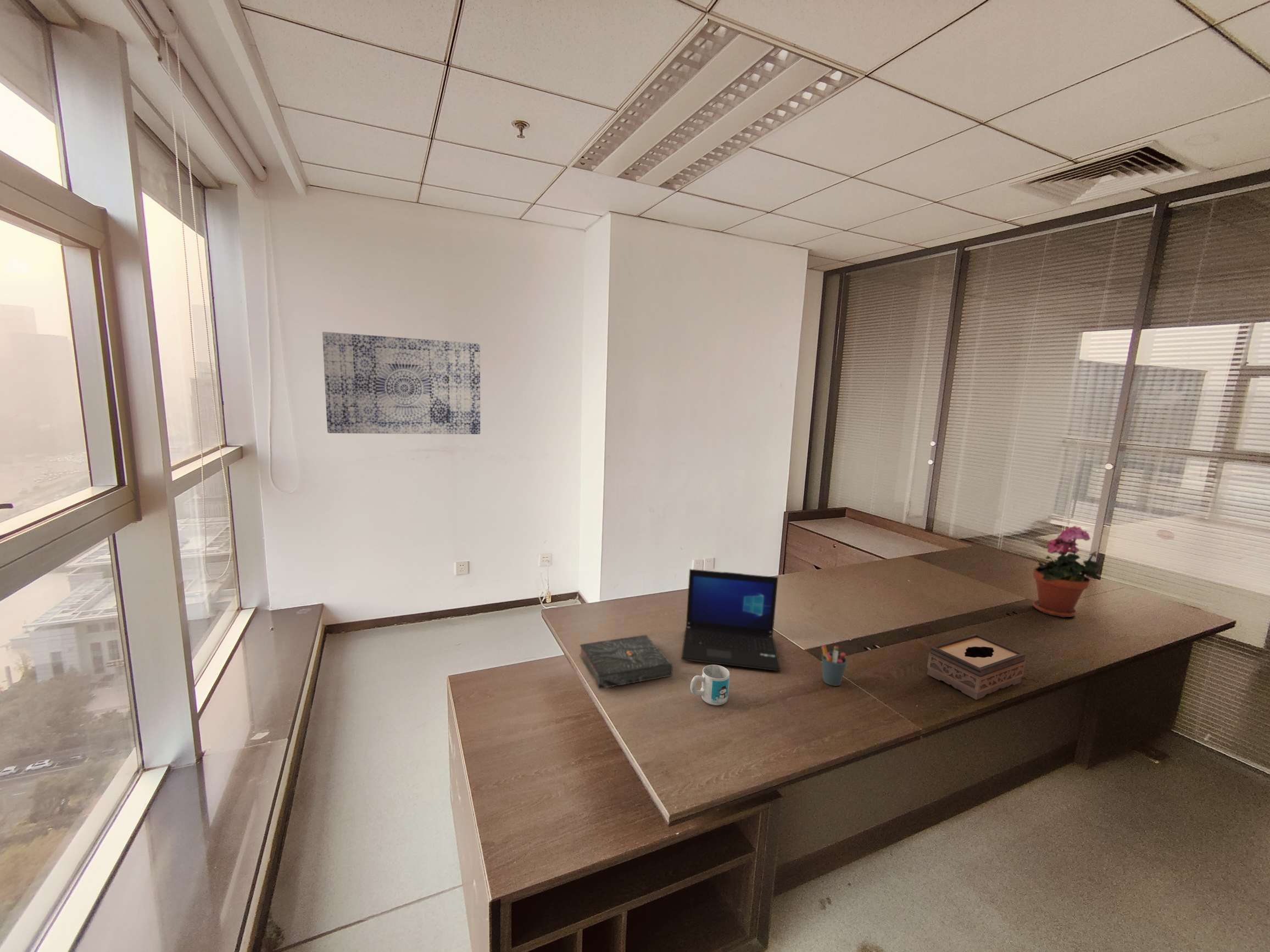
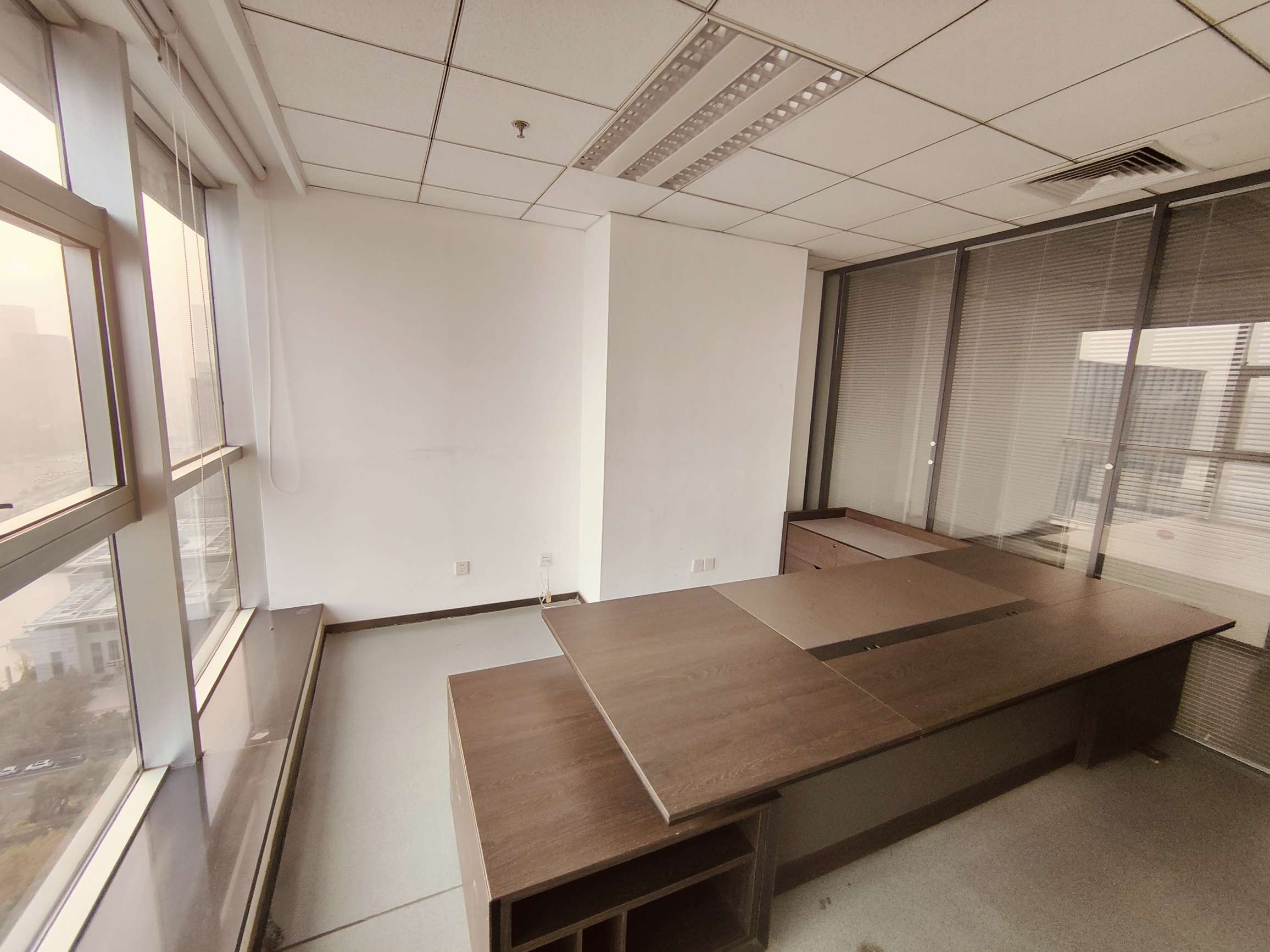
- mug [690,664,731,706]
- book [579,634,673,690]
- tissue box [927,633,1026,701]
- potted plant [1032,525,1101,618]
- pen holder [821,645,848,686]
- laptop [681,568,781,671]
- wall art [322,331,481,435]
